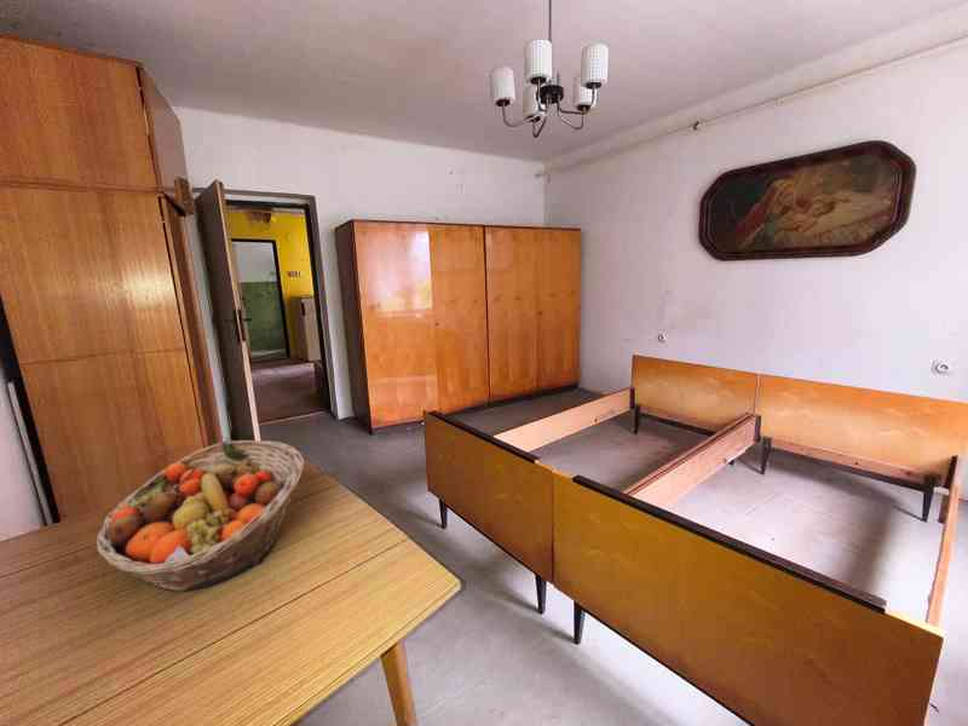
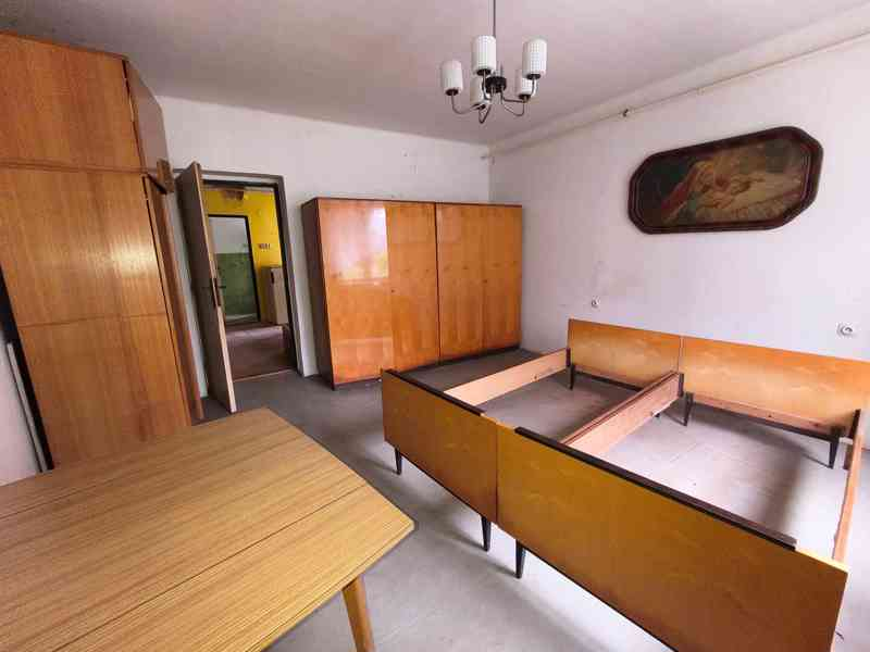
- fruit basket [96,439,305,593]
